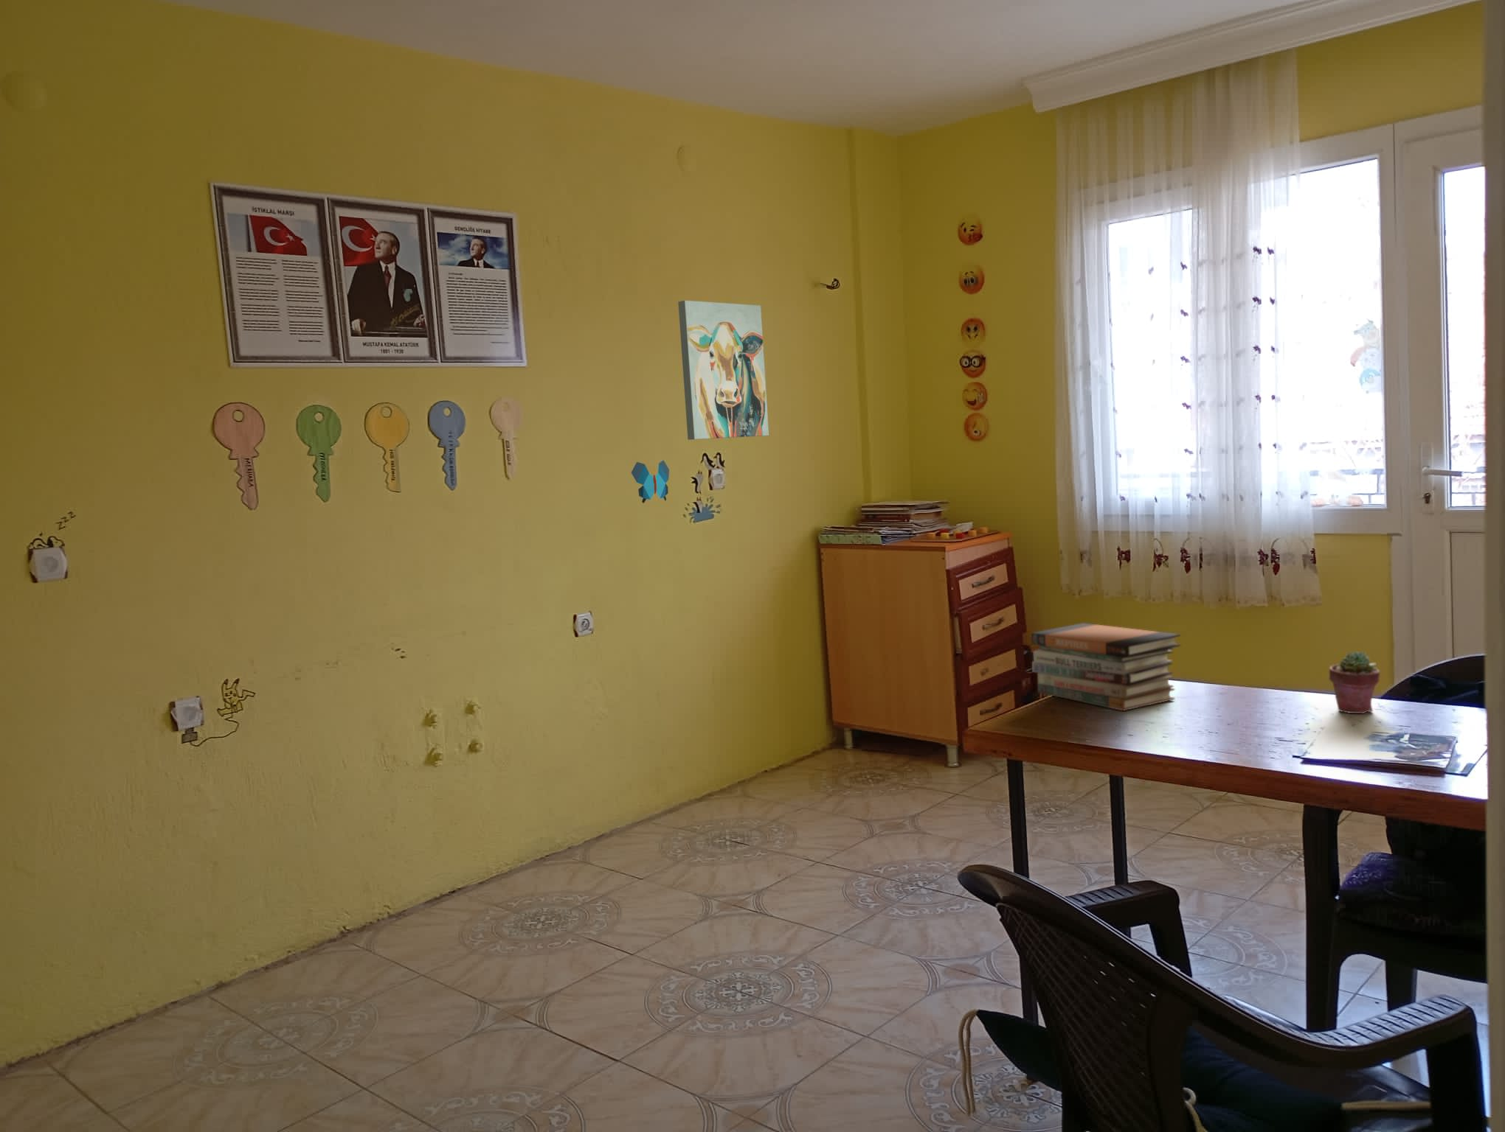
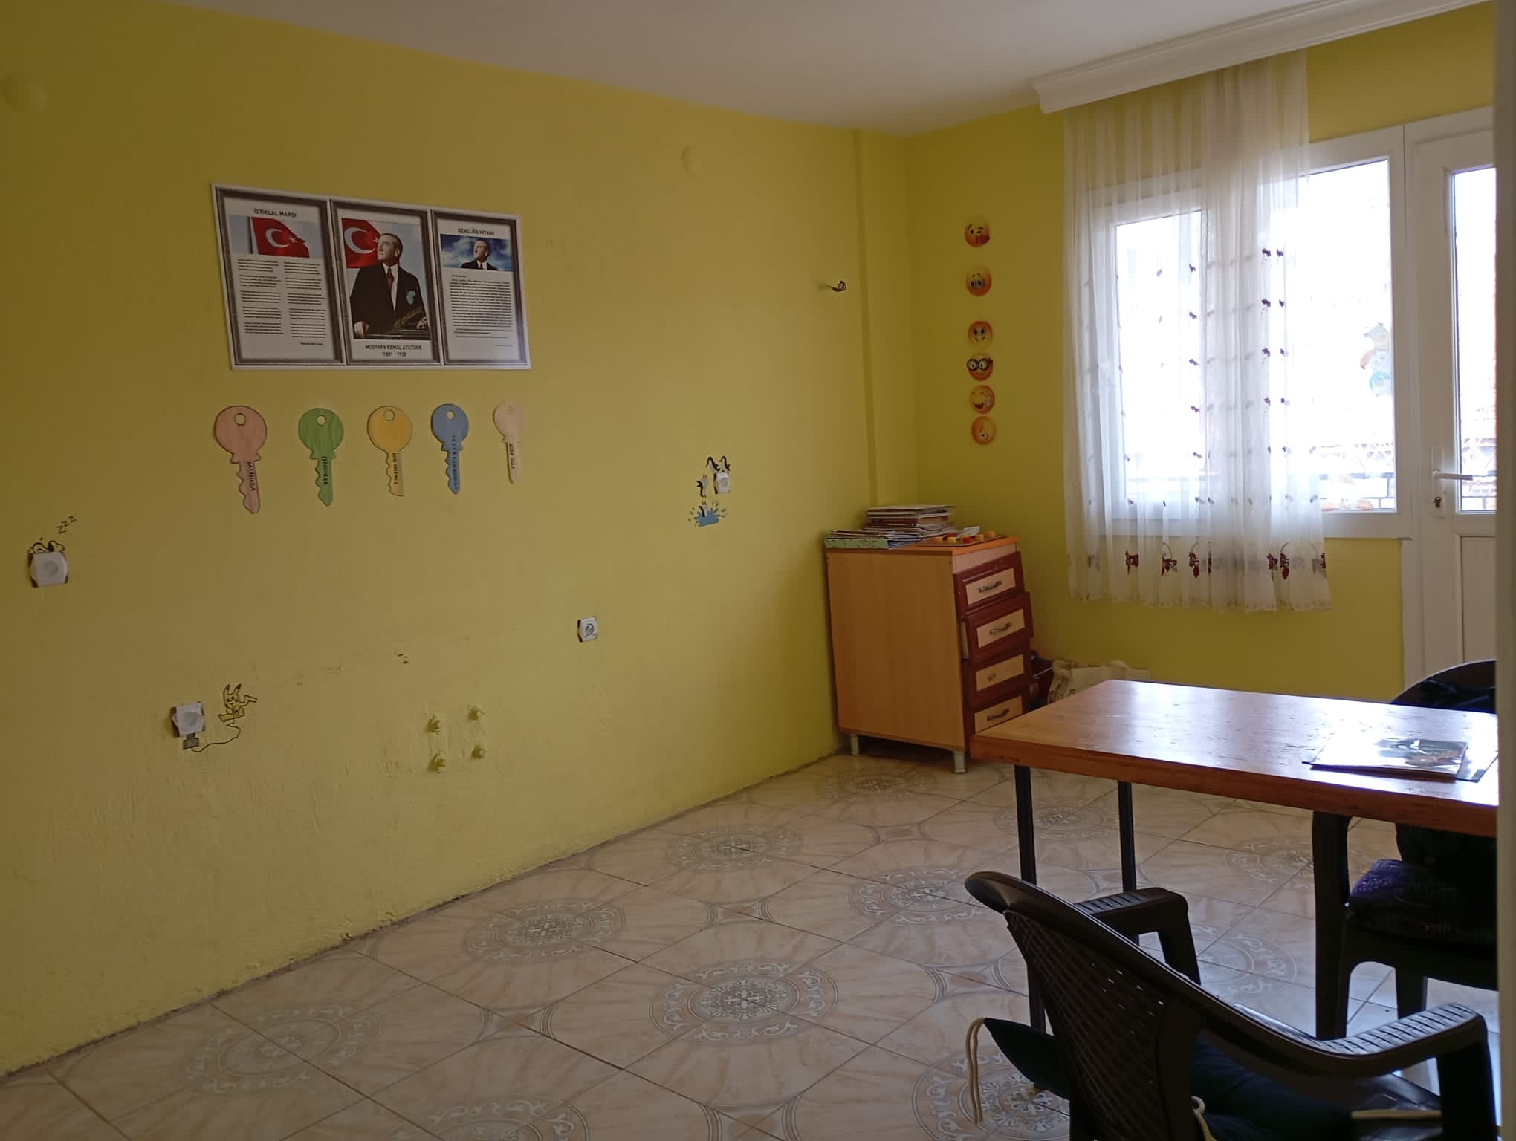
- potted succulent [1328,650,1381,715]
- book stack [1030,622,1181,712]
- decorative butterfly [631,460,670,503]
- wall art [677,300,770,441]
